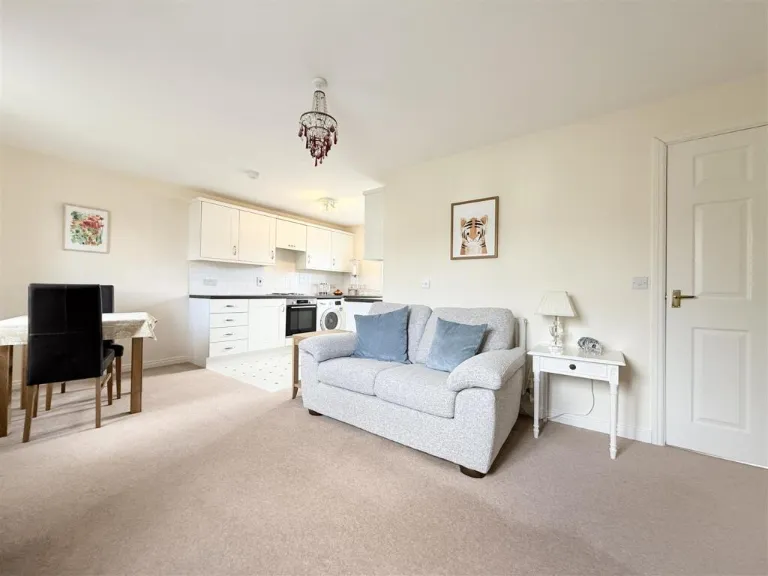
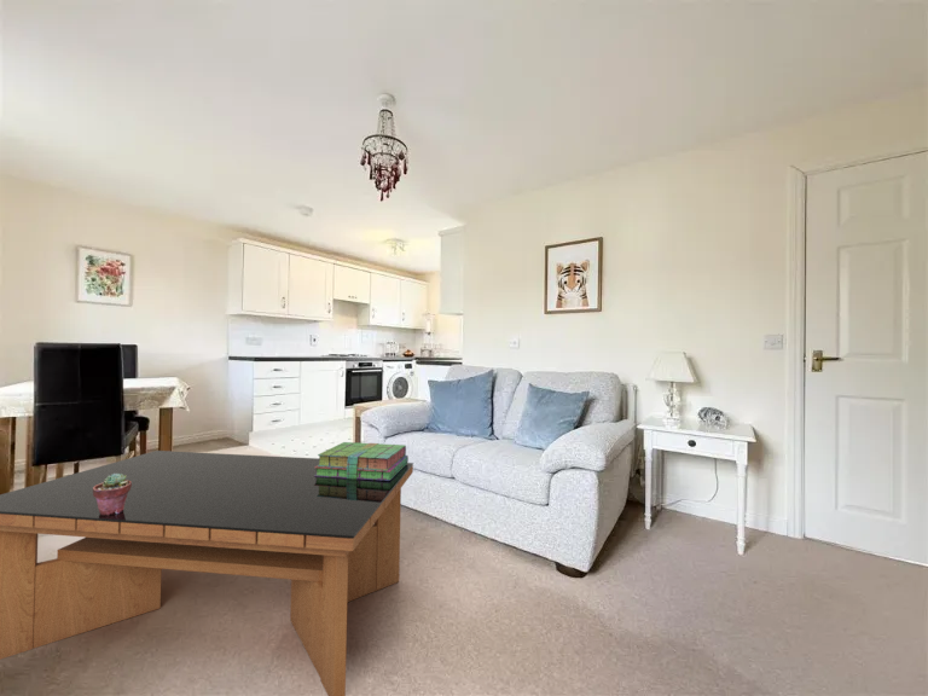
+ coffee table [0,450,414,696]
+ potted succulent [93,474,132,515]
+ stack of books [314,441,410,481]
